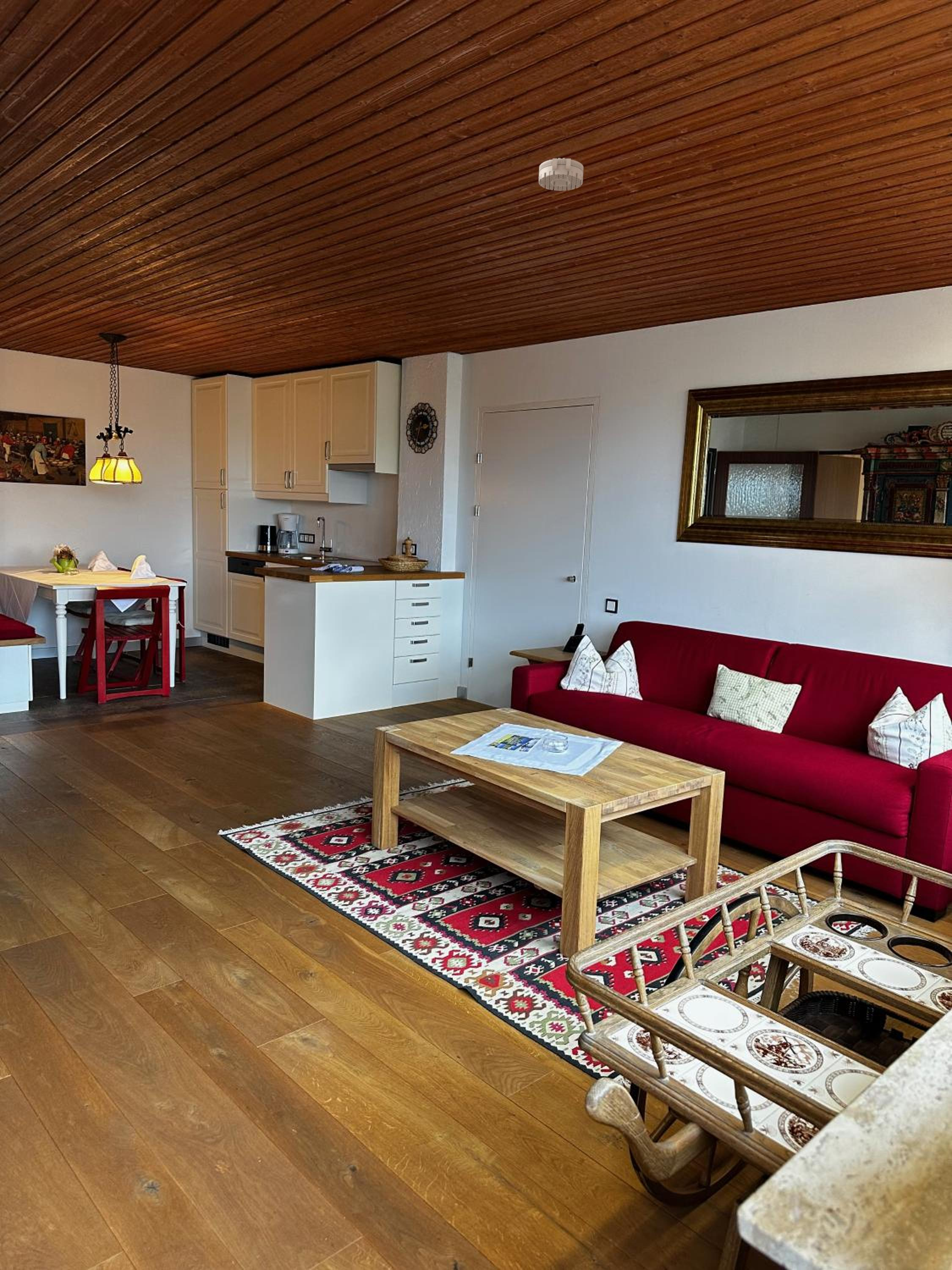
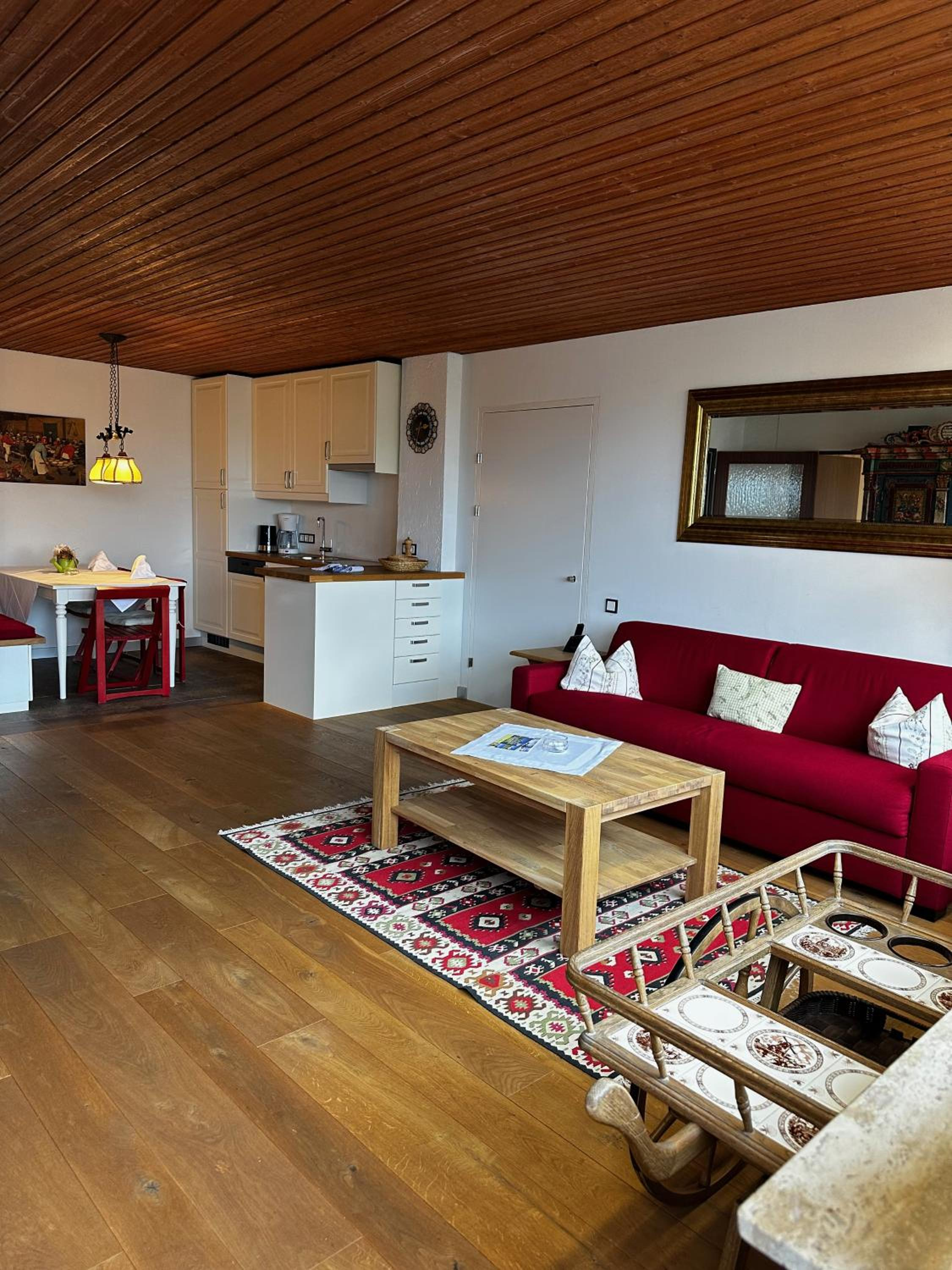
- smoke detector [538,157,584,191]
